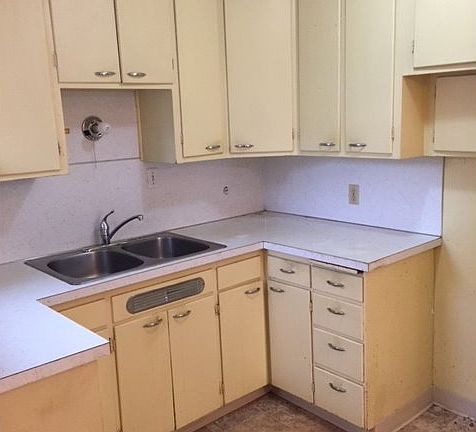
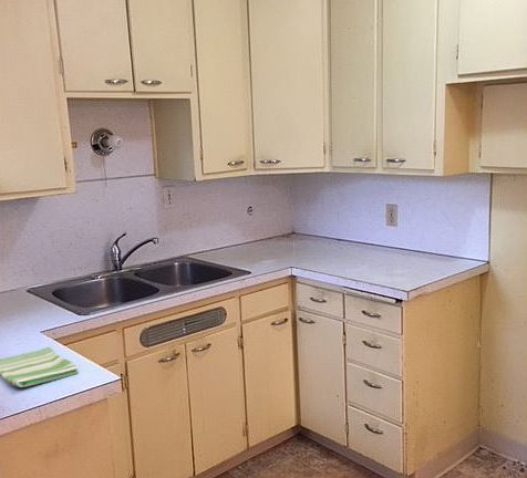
+ dish towel [0,346,80,388]
